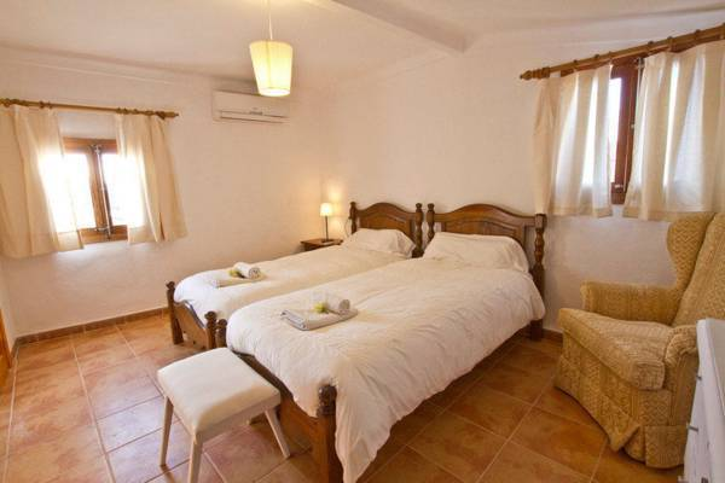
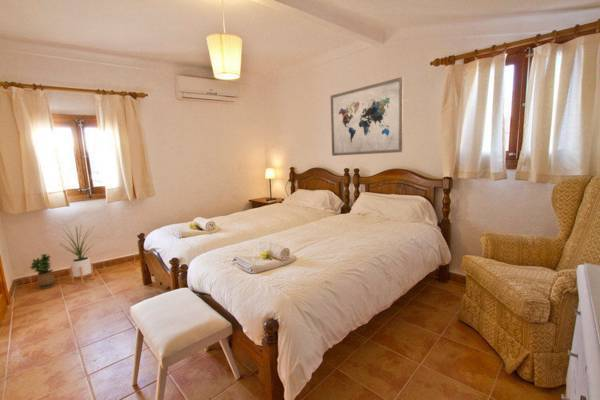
+ potted plant [29,253,57,290]
+ wall art [330,76,404,157]
+ house plant [55,224,95,285]
